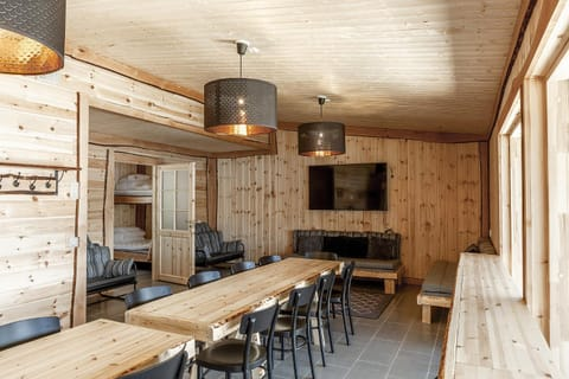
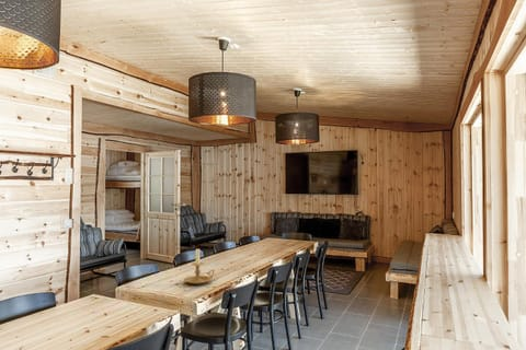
+ candle holder [183,247,216,285]
